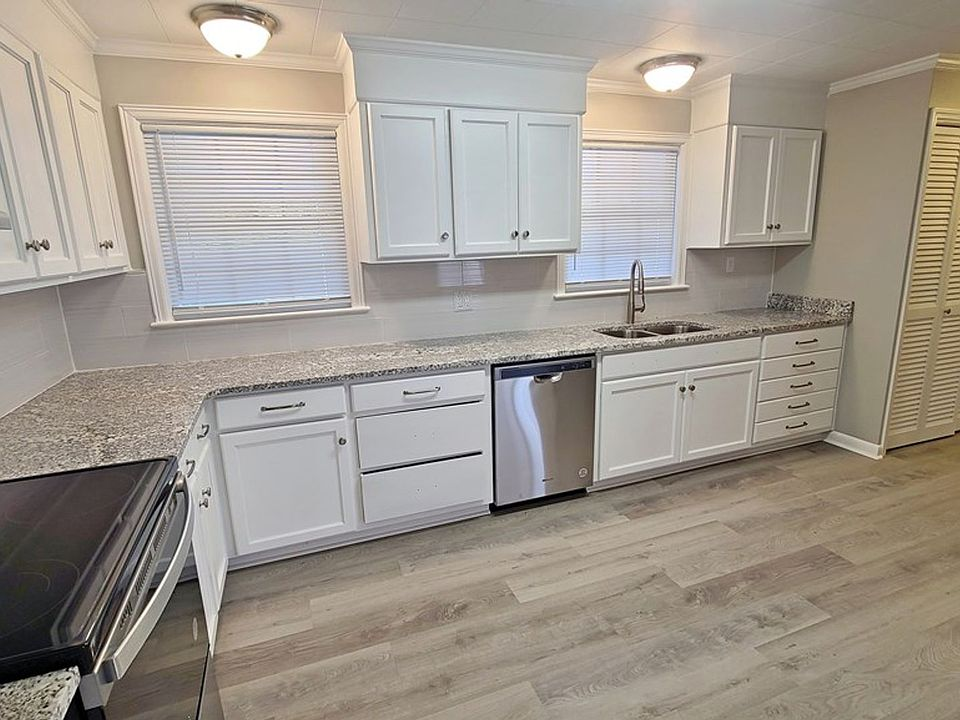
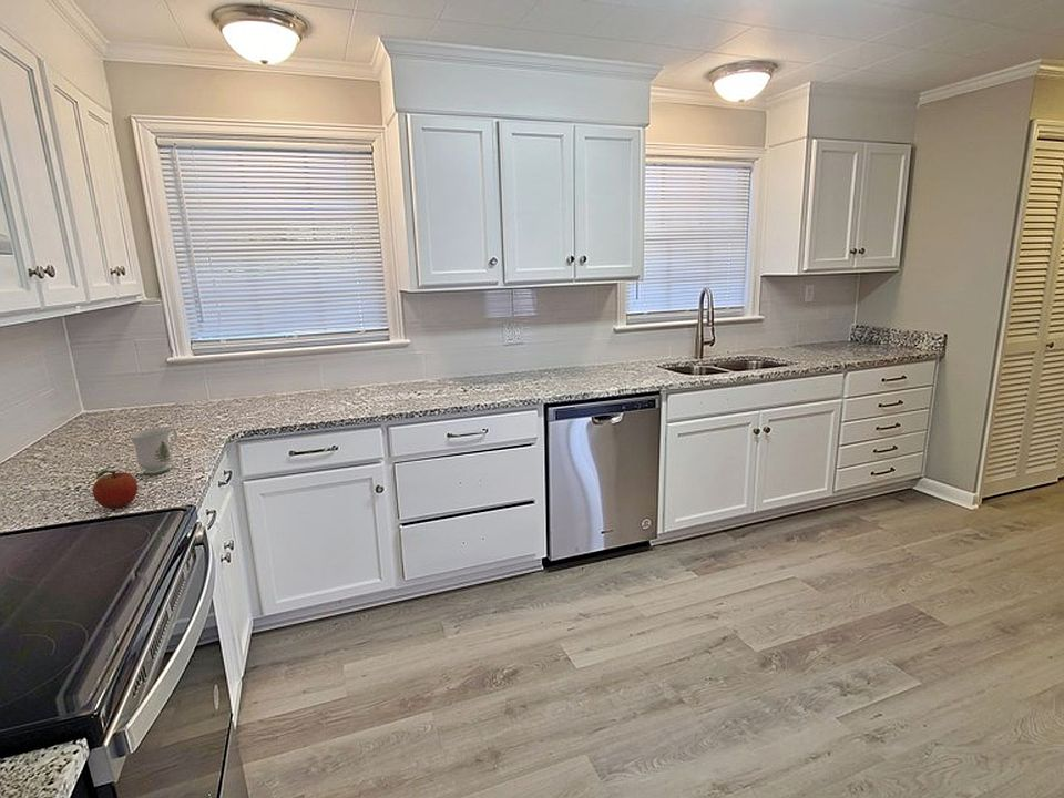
+ mug [129,427,178,475]
+ fruit [92,469,139,510]
